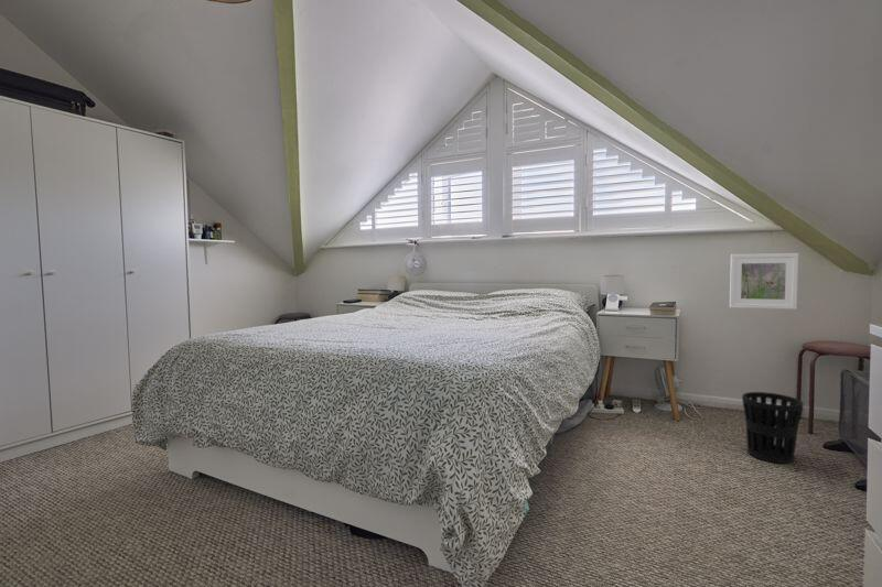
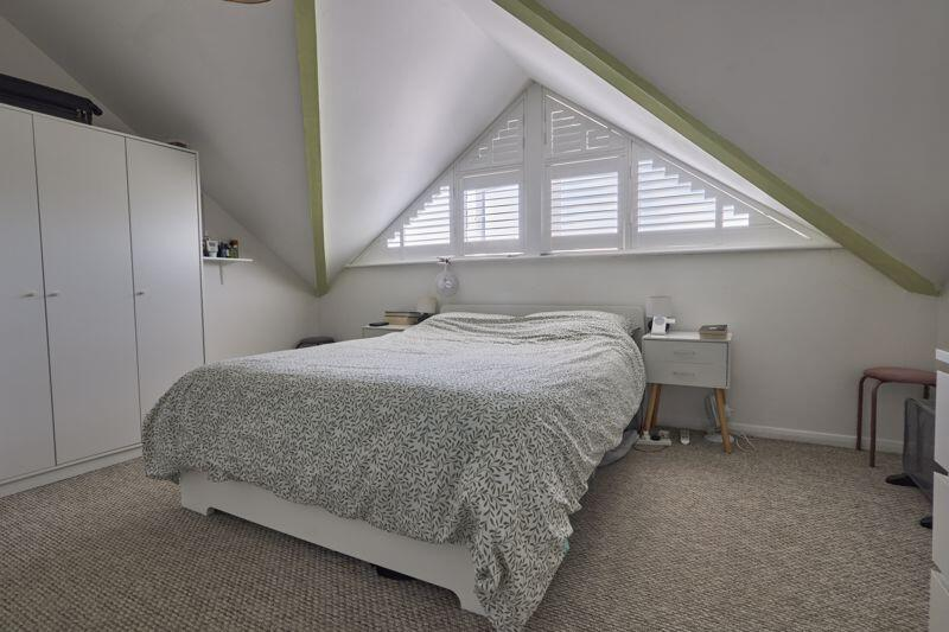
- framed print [729,252,799,311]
- wastebasket [741,391,804,465]
